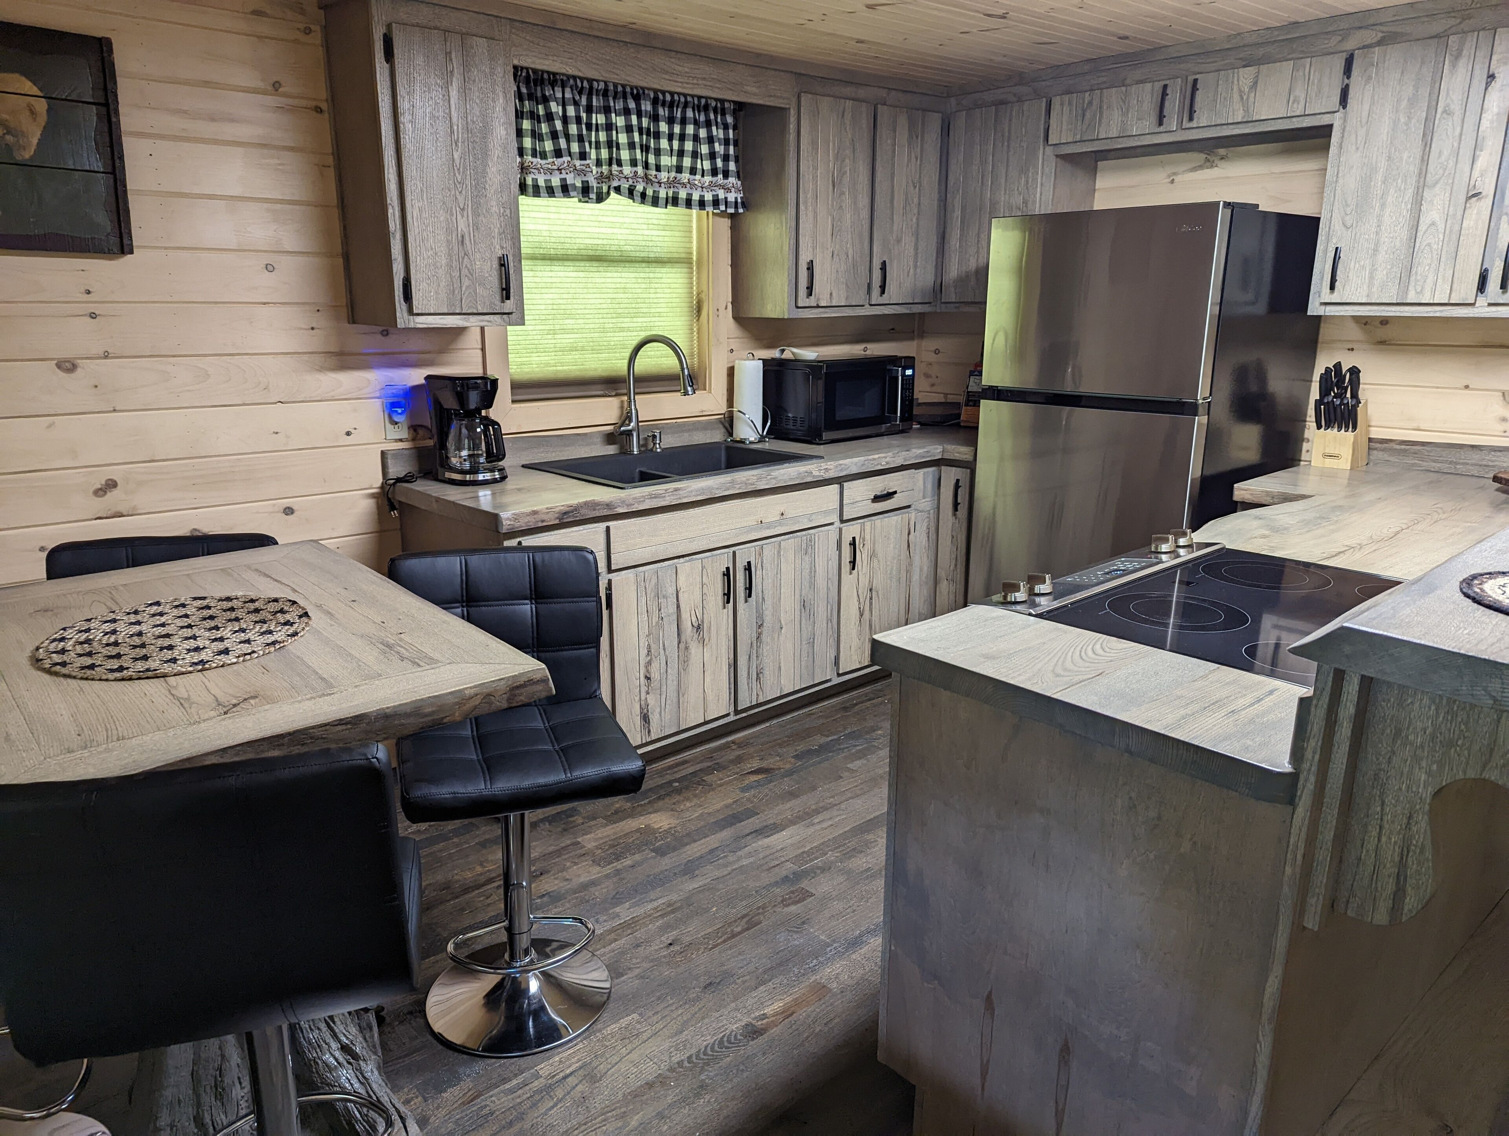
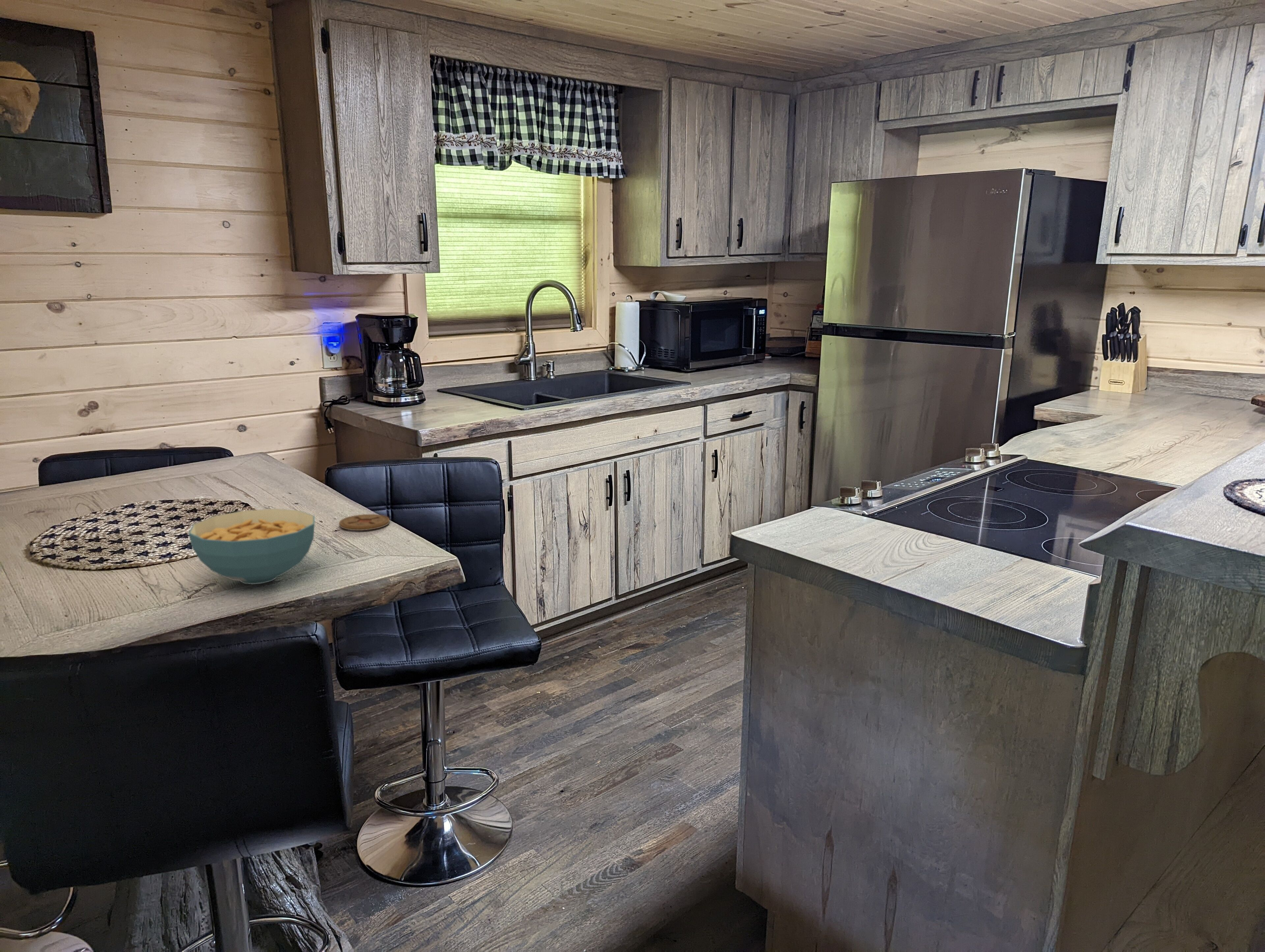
+ cereal bowl [188,508,315,585]
+ coaster [339,514,390,531]
